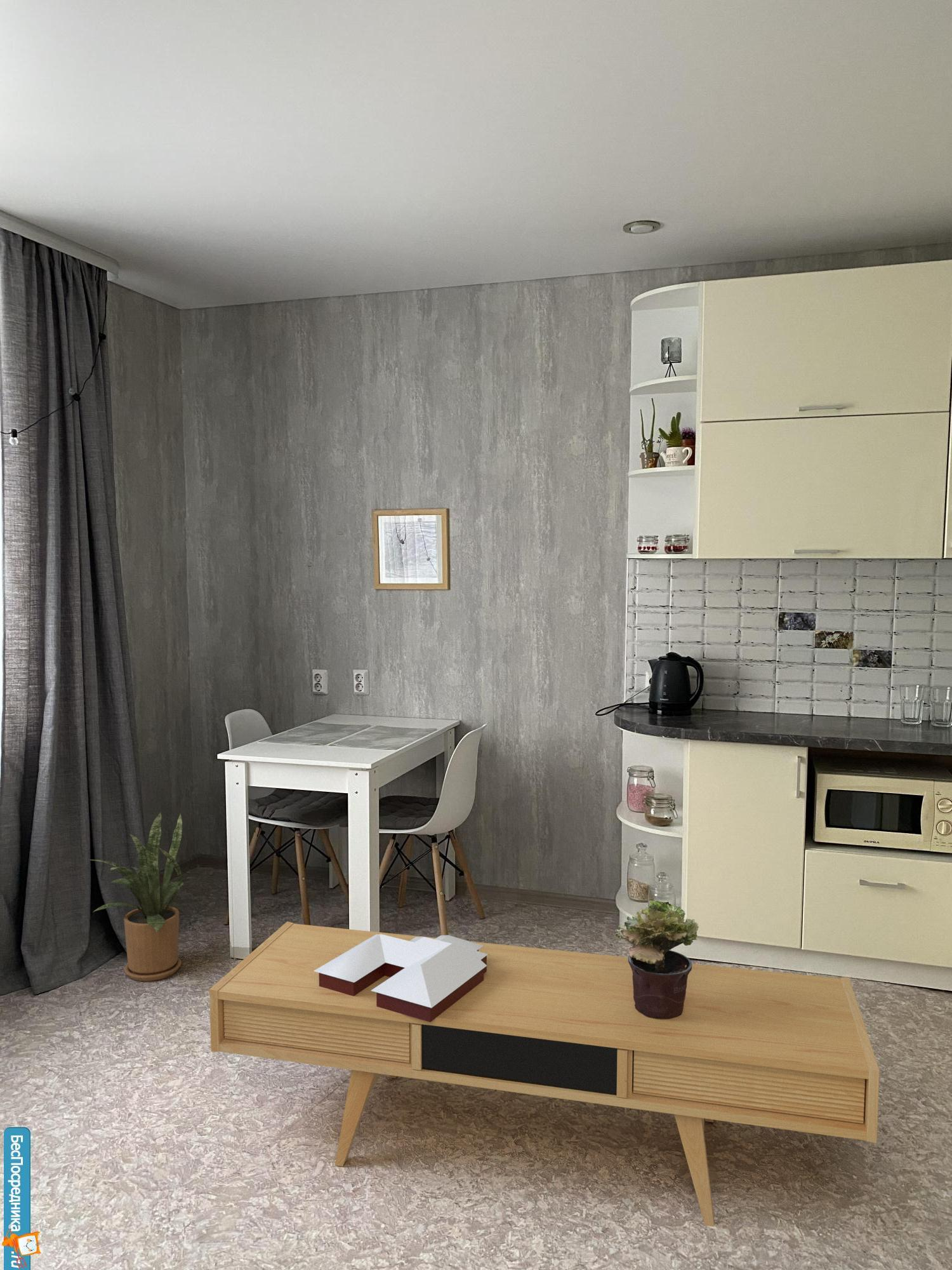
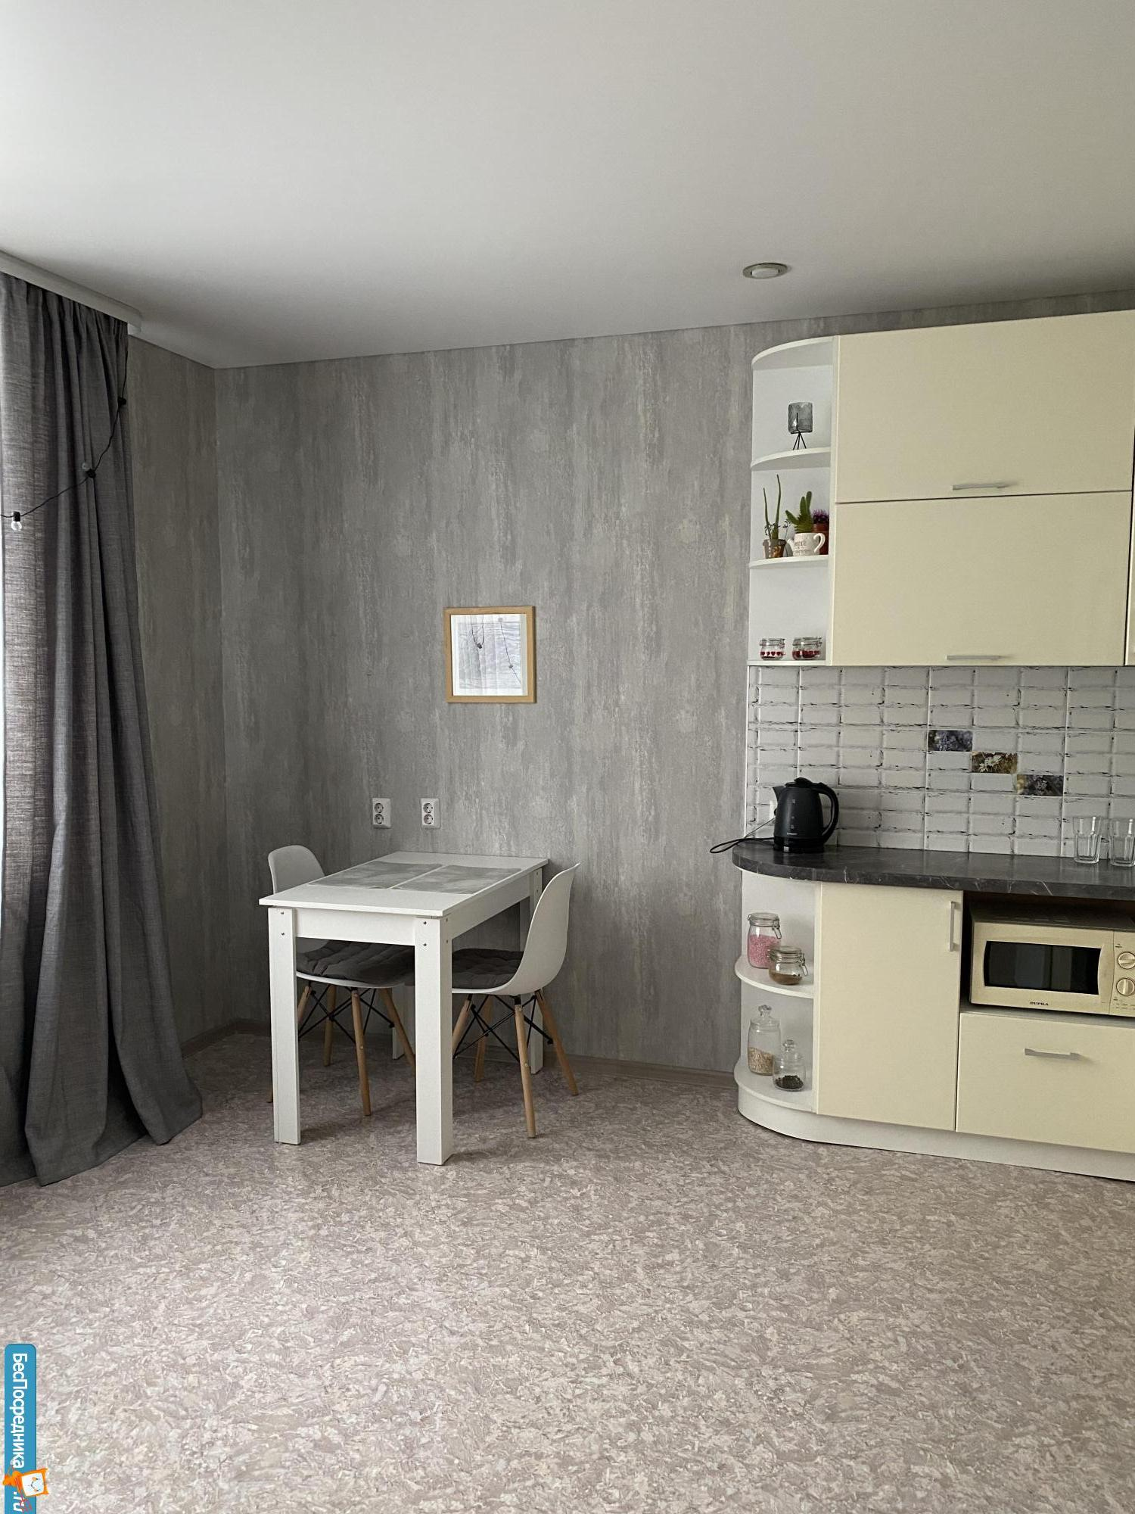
- books [314,934,489,1022]
- tv console [209,921,880,1227]
- house plant [86,812,184,982]
- potted plant [615,900,699,1019]
